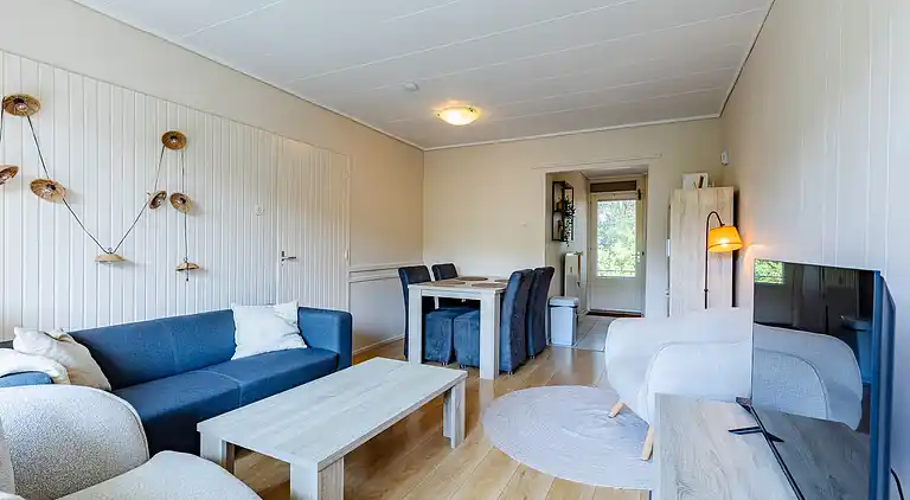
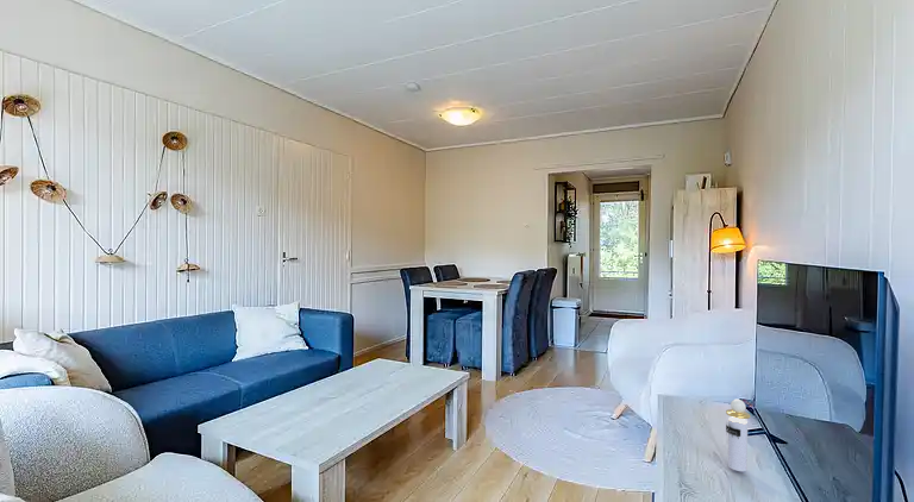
+ perfume bottle [725,399,751,472]
